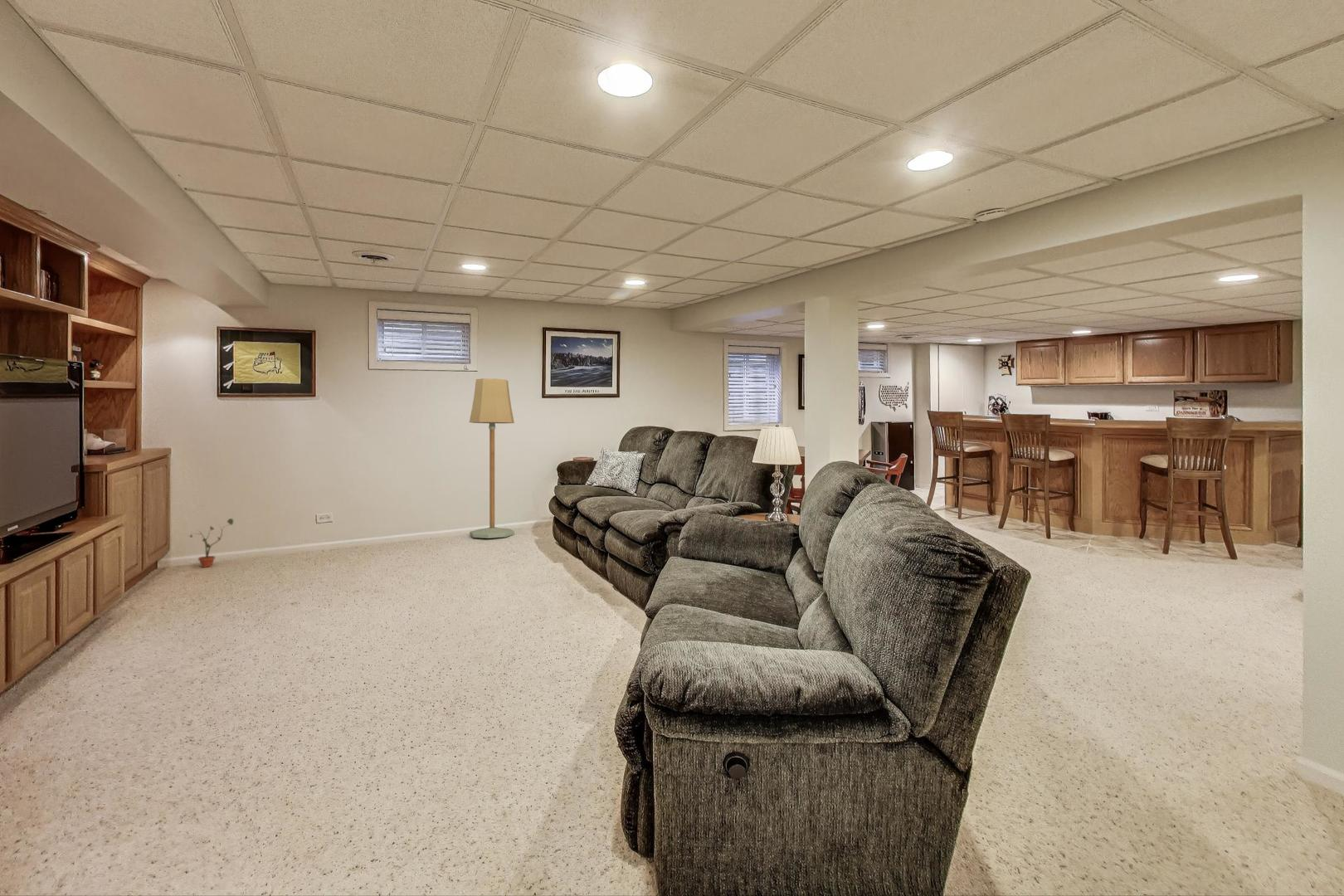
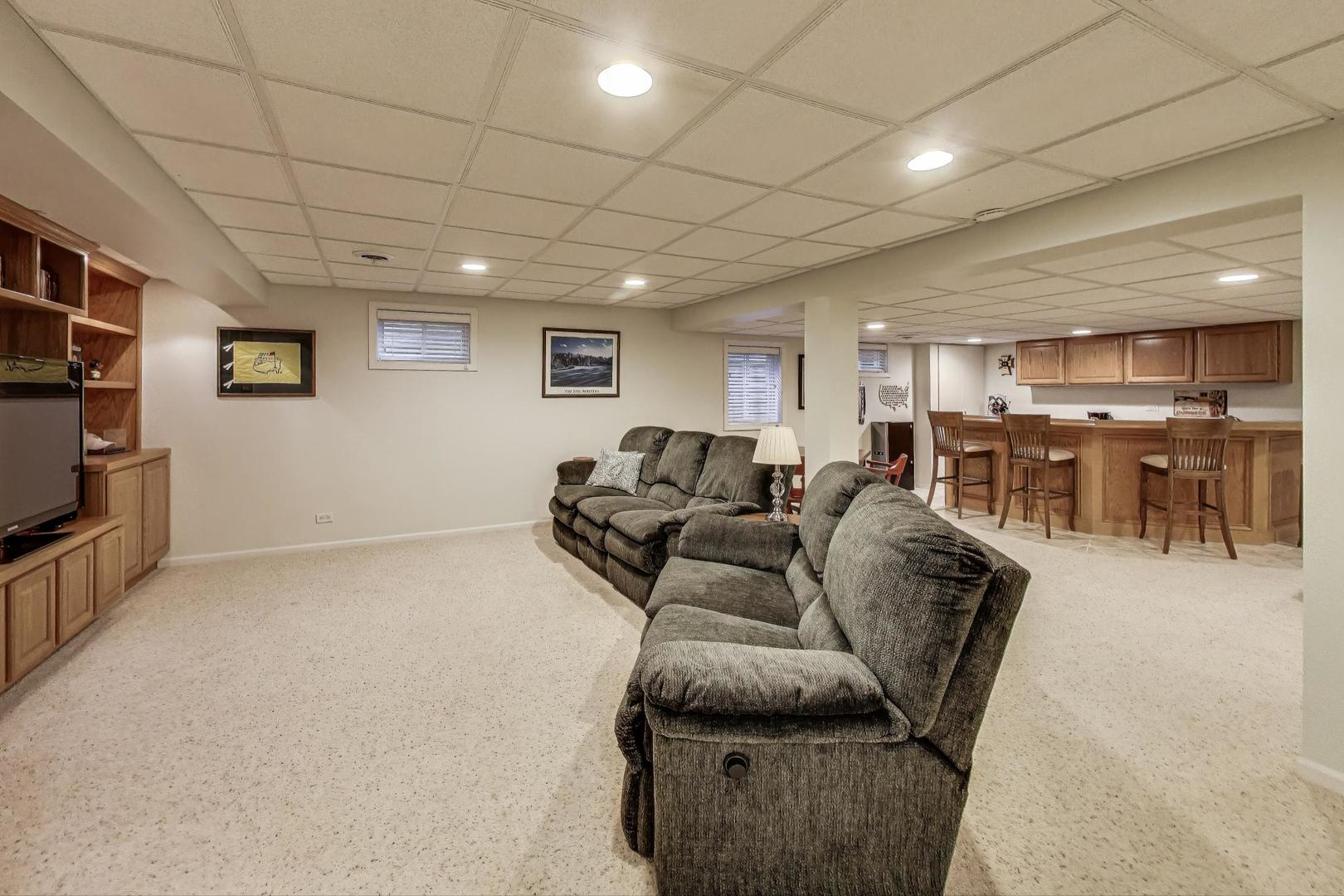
- floor lamp [469,377,515,539]
- potted plant [189,518,234,568]
